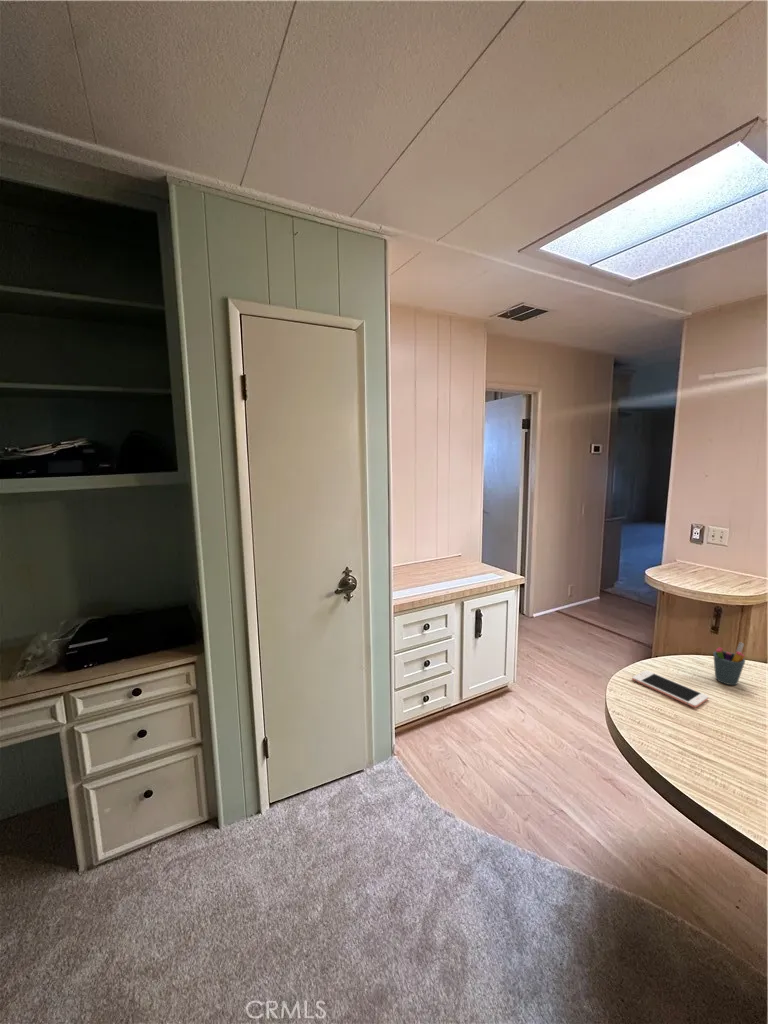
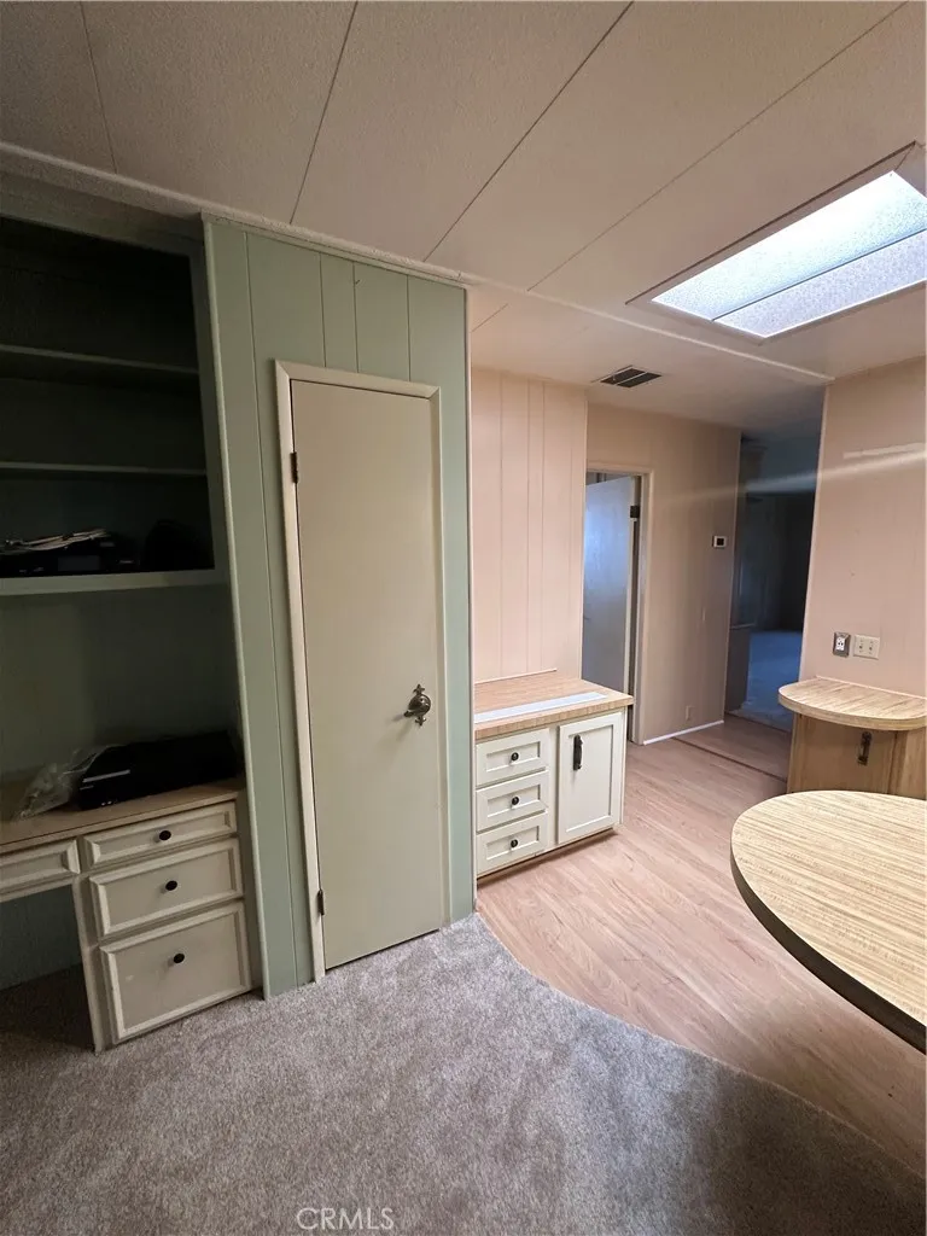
- pen holder [712,641,746,686]
- cell phone [631,669,709,709]
